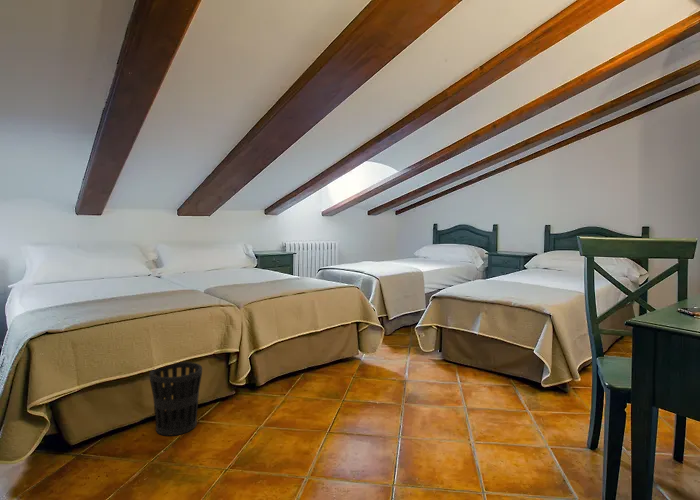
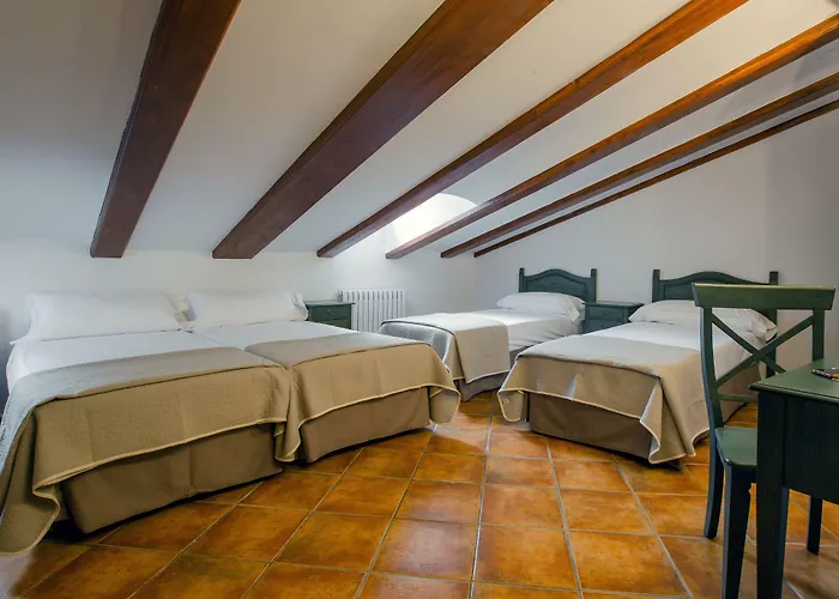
- wastebasket [148,361,203,437]
